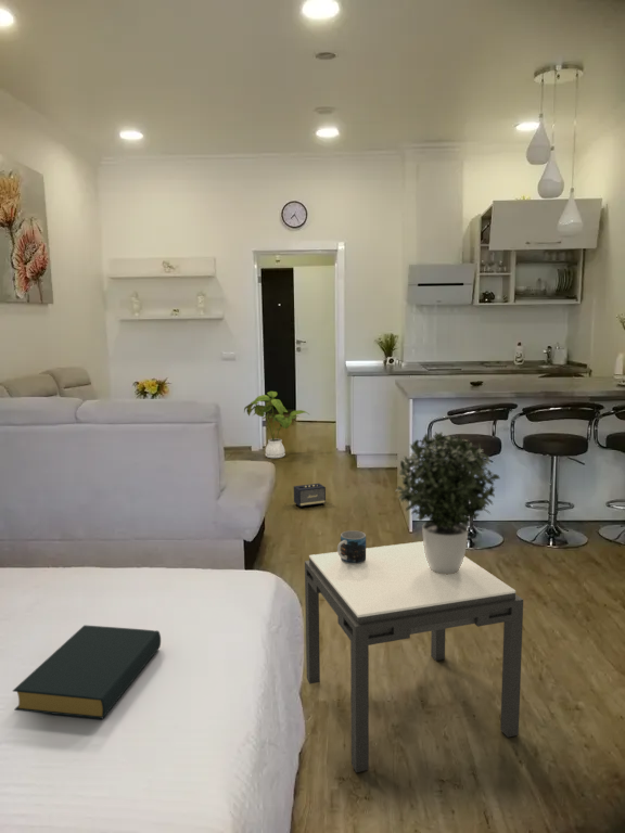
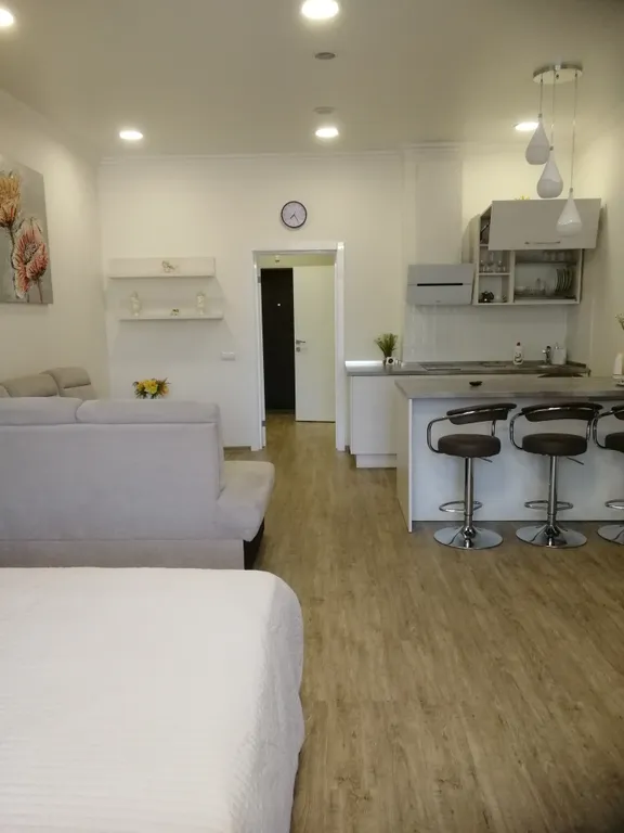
- hardback book [12,624,162,720]
- potted plant [394,431,501,575]
- mug [336,529,367,564]
- speaker [293,483,327,509]
- side table [304,540,524,773]
- house plant [243,390,311,459]
